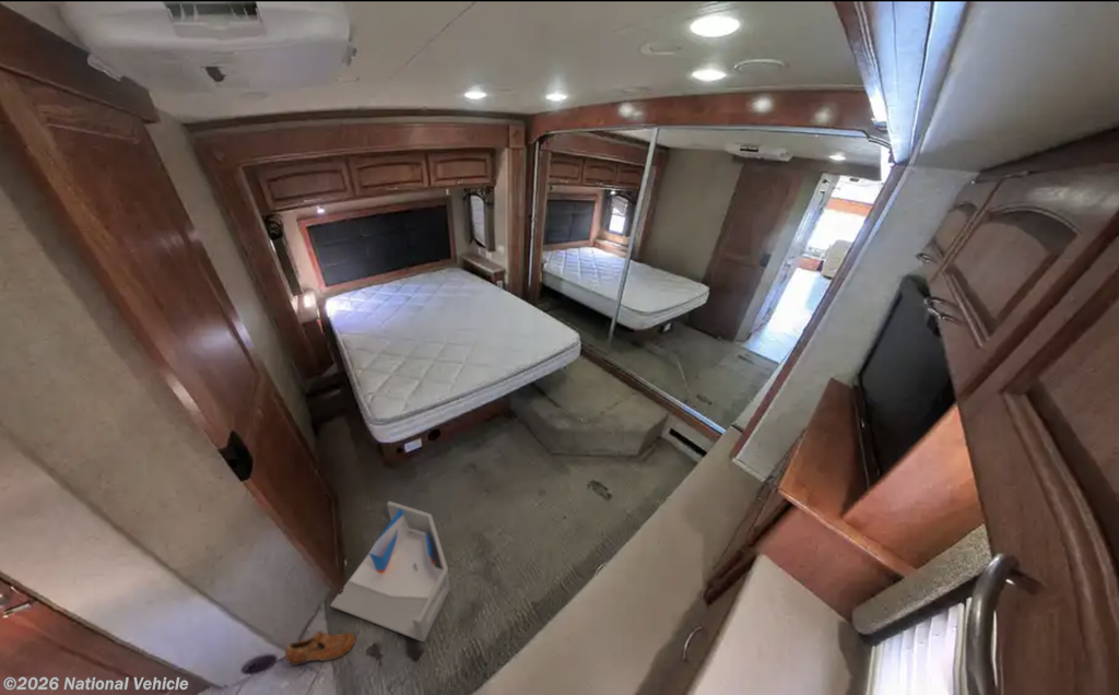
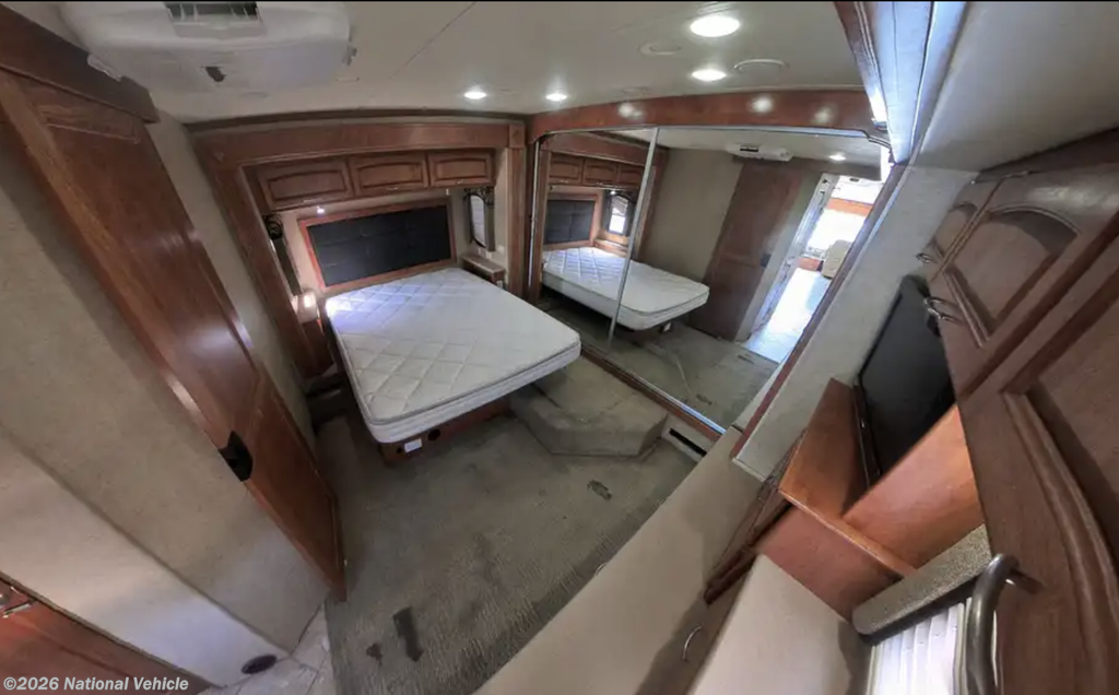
- storage bin [329,500,451,644]
- shoe [284,629,356,667]
